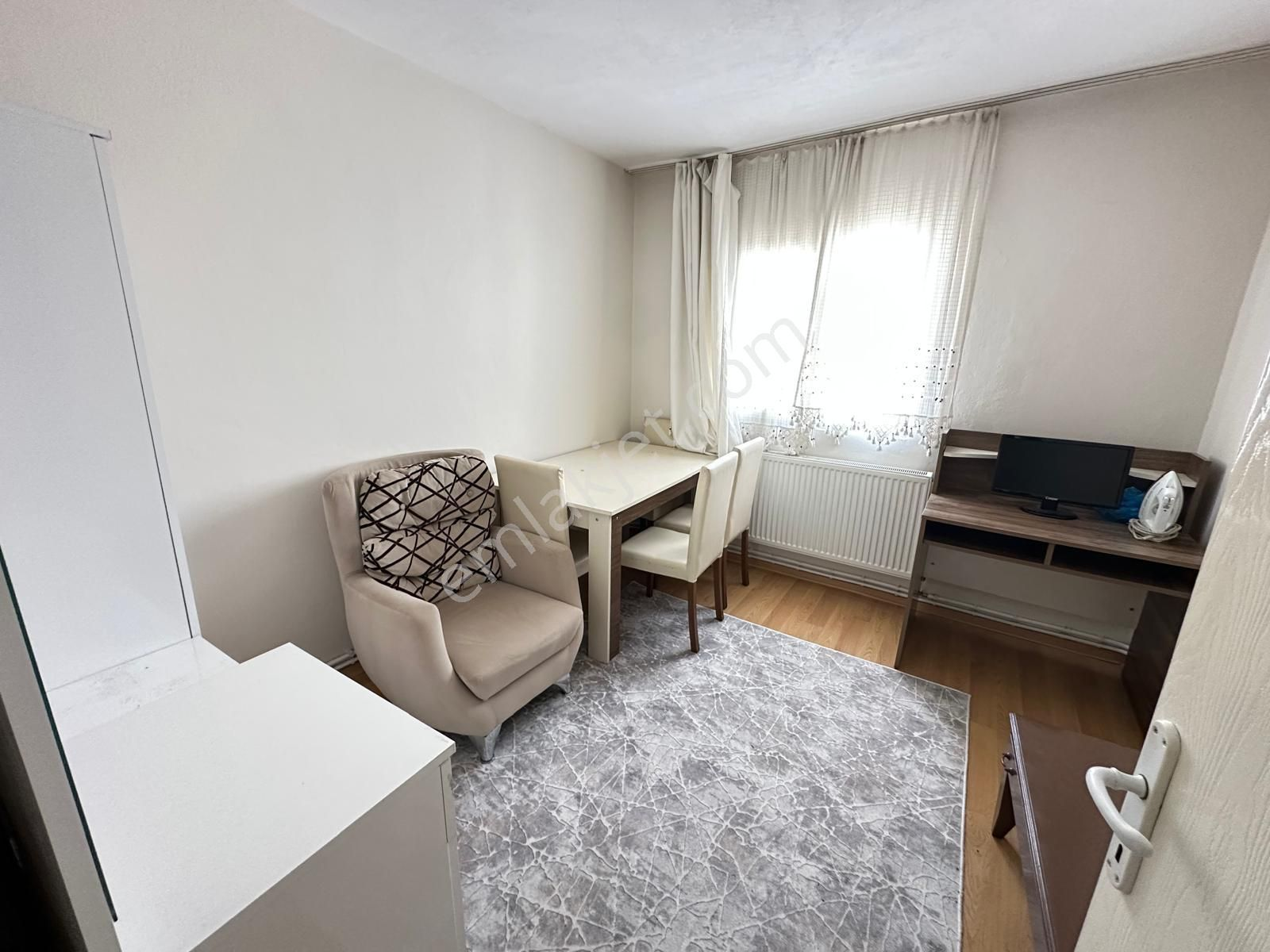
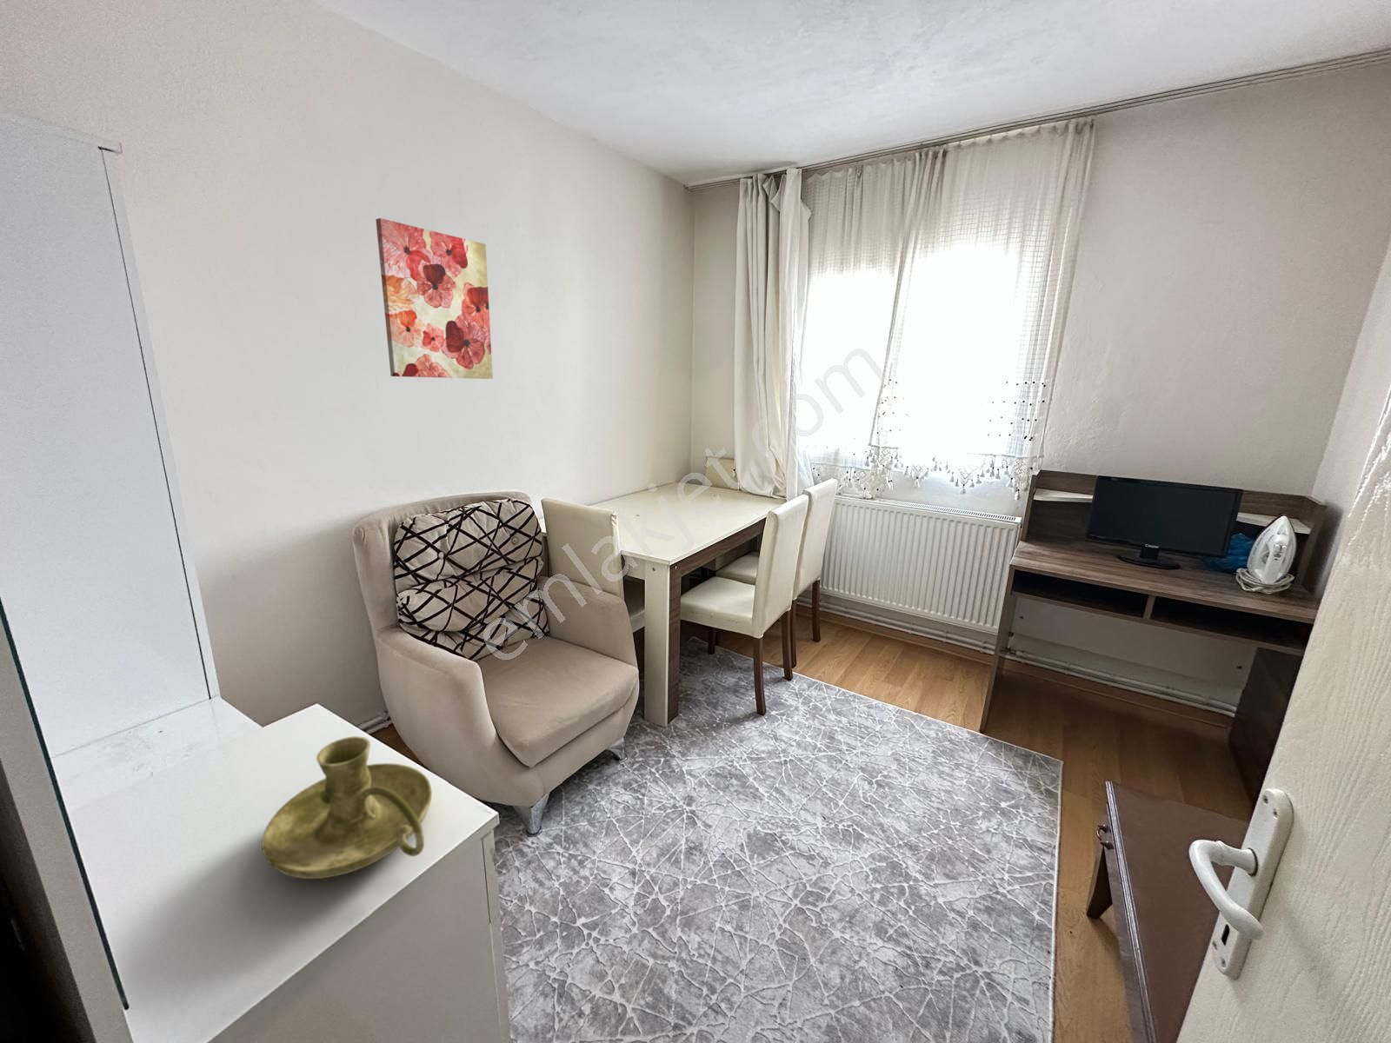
+ wall art [375,217,494,380]
+ candle holder [261,735,433,880]
